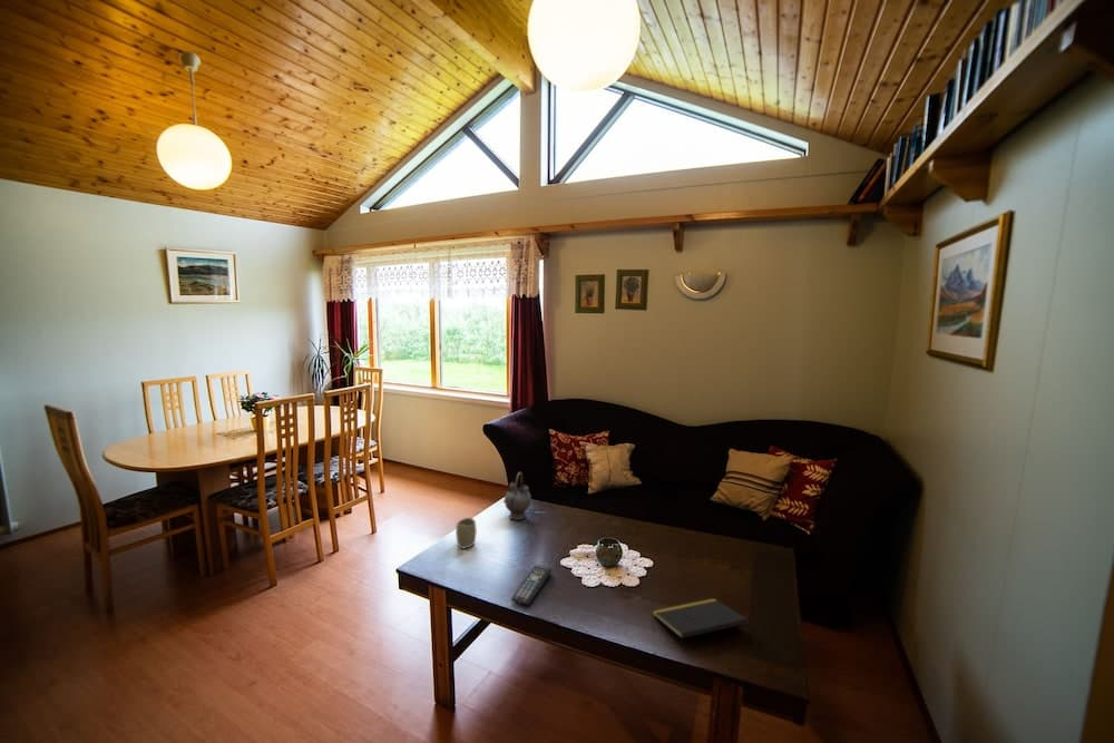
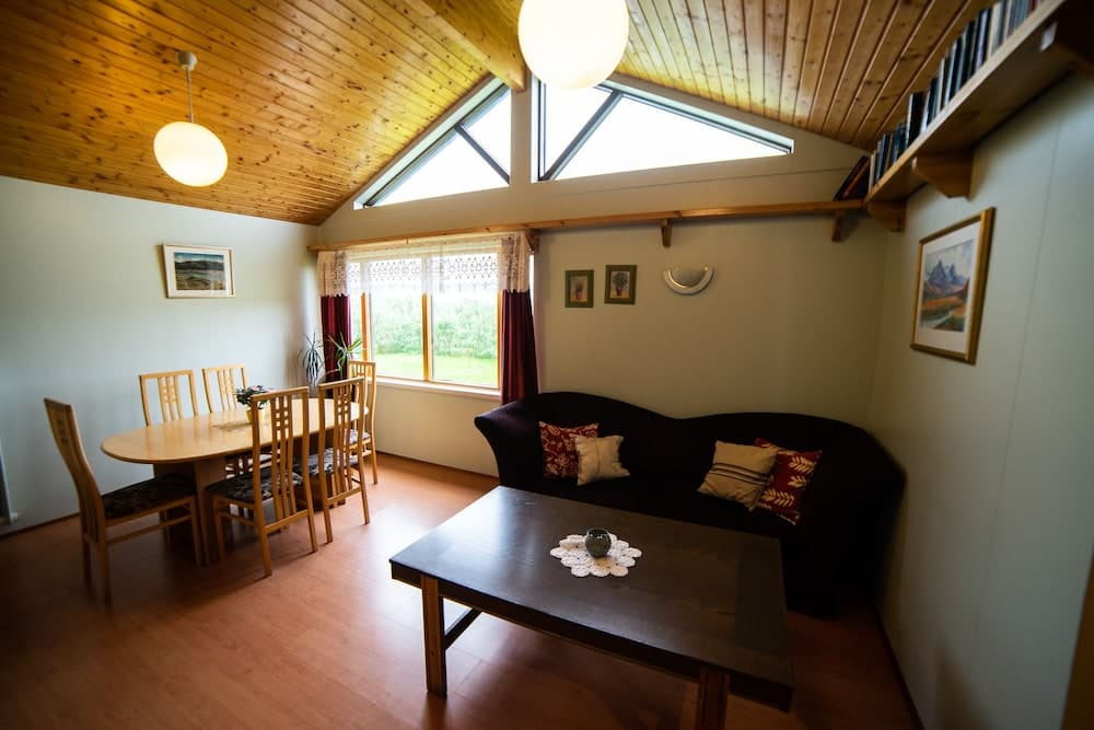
- remote control [510,565,553,606]
- notepad [651,597,750,639]
- cup [455,517,478,549]
- teapot [502,471,532,521]
